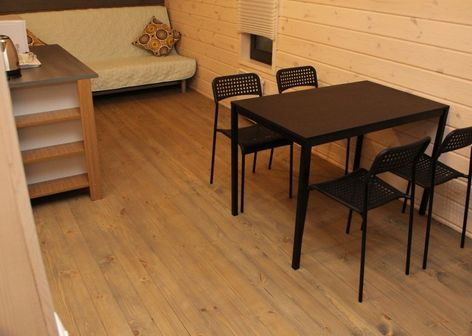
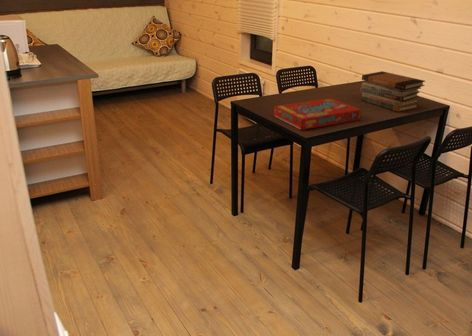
+ snack box [273,97,362,131]
+ book stack [359,70,426,113]
